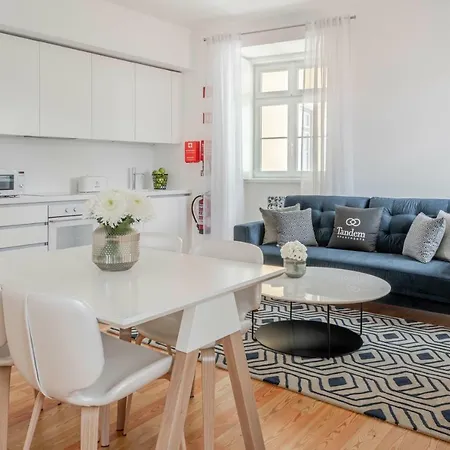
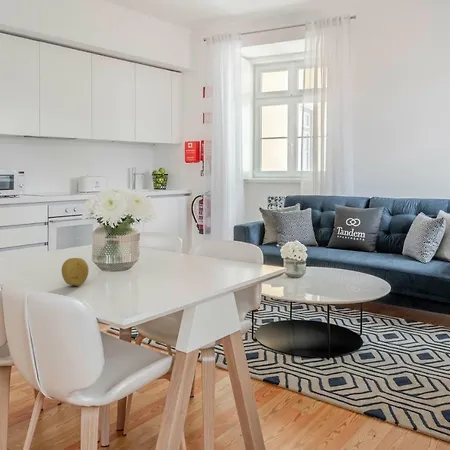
+ fruit [61,257,90,287]
